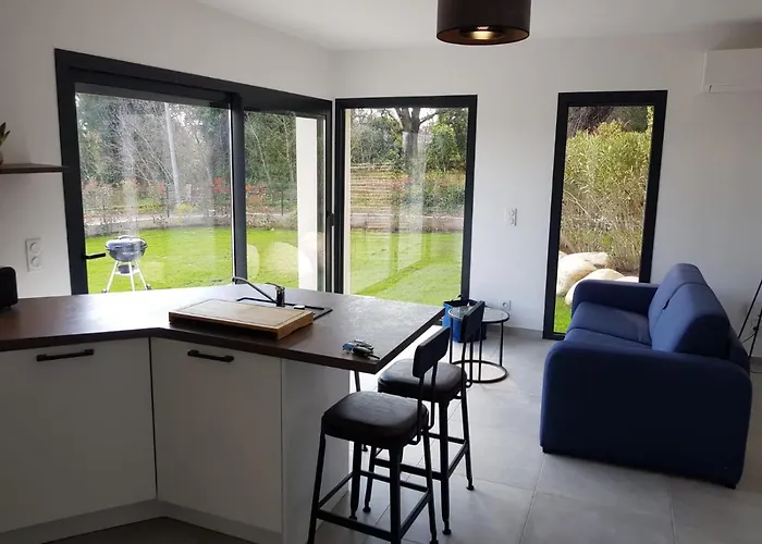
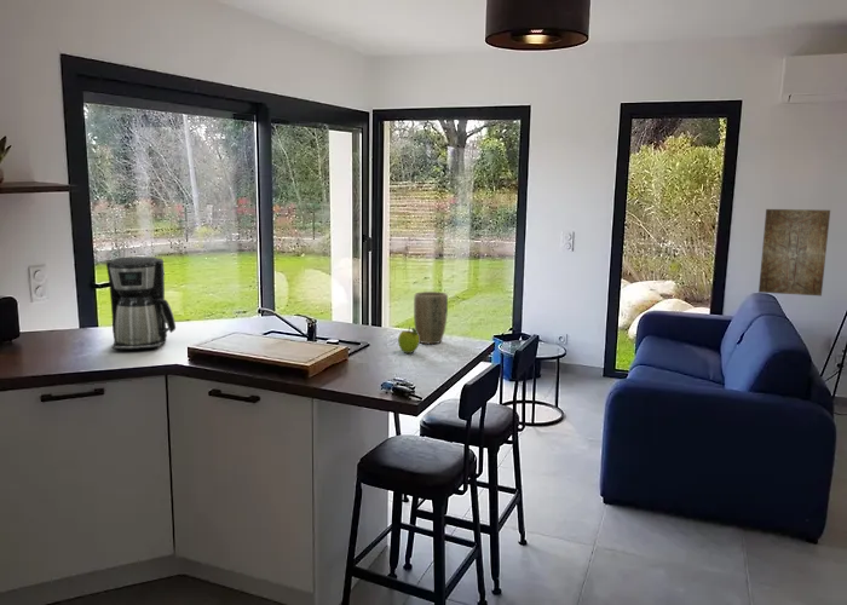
+ plant pot [413,290,449,345]
+ wall art [757,208,831,296]
+ fruit [397,325,420,355]
+ coffee maker [105,255,177,351]
